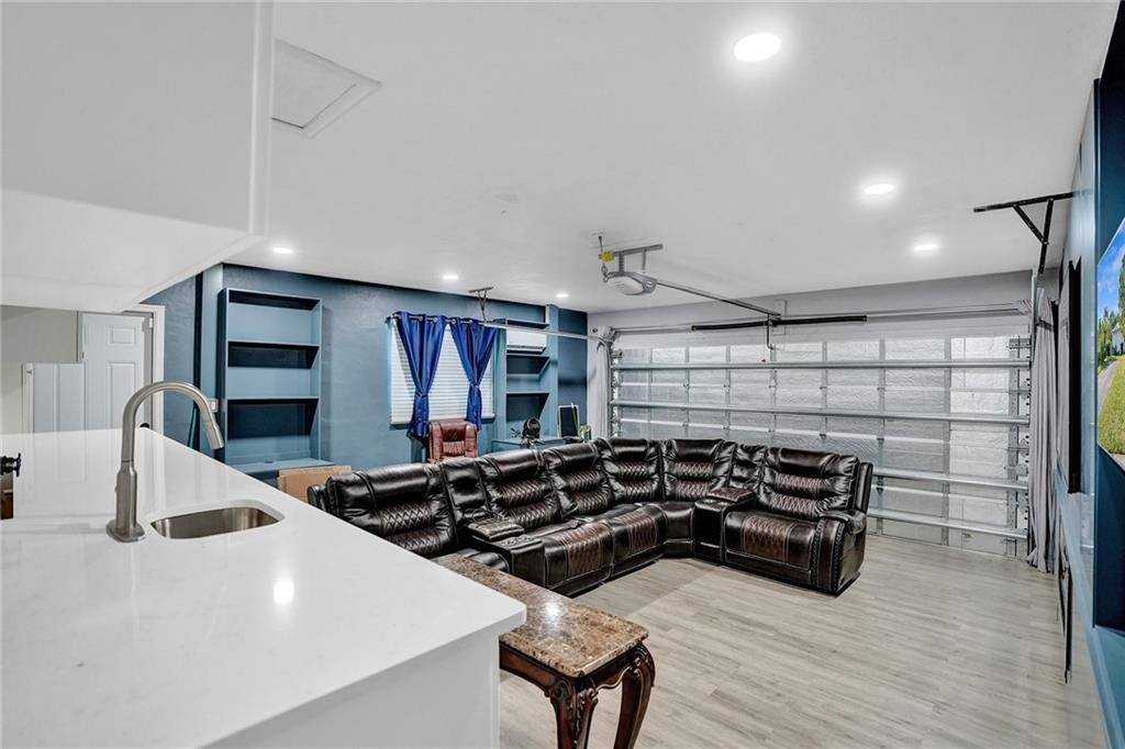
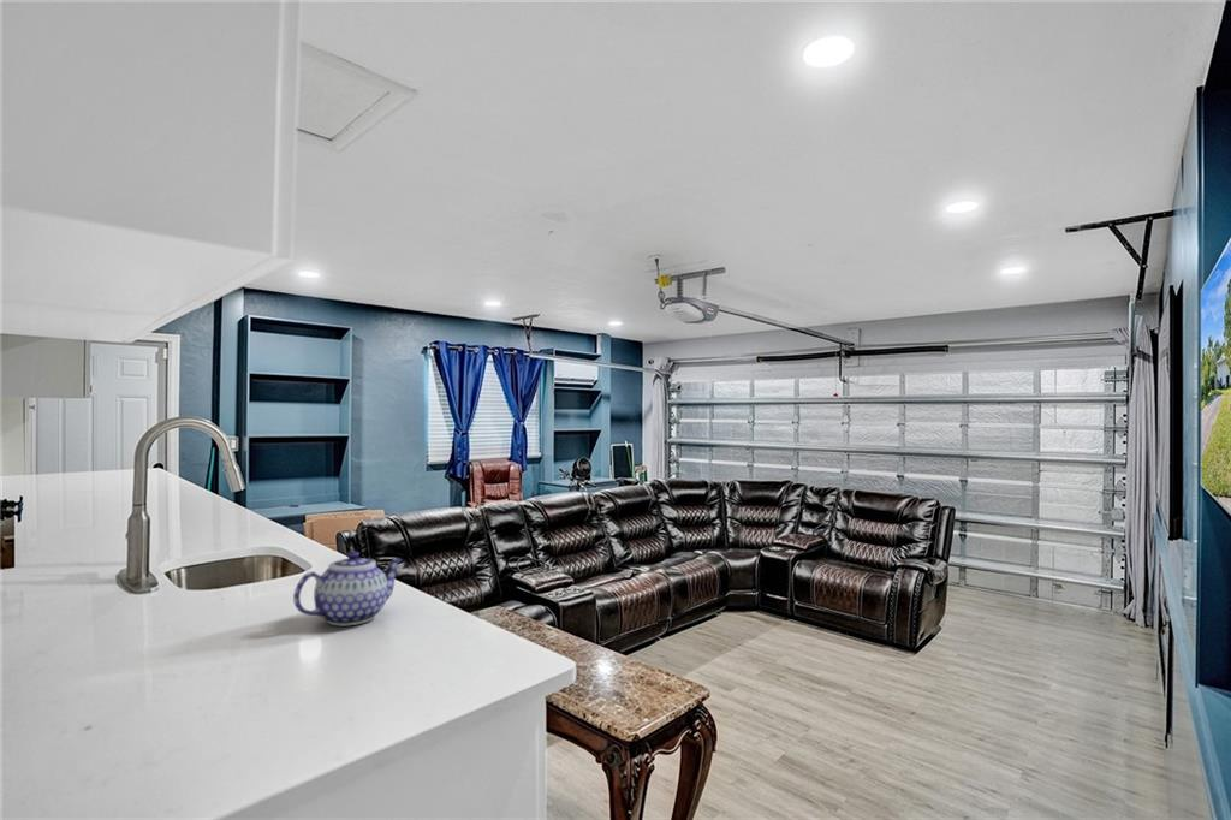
+ teapot [292,549,404,626]
